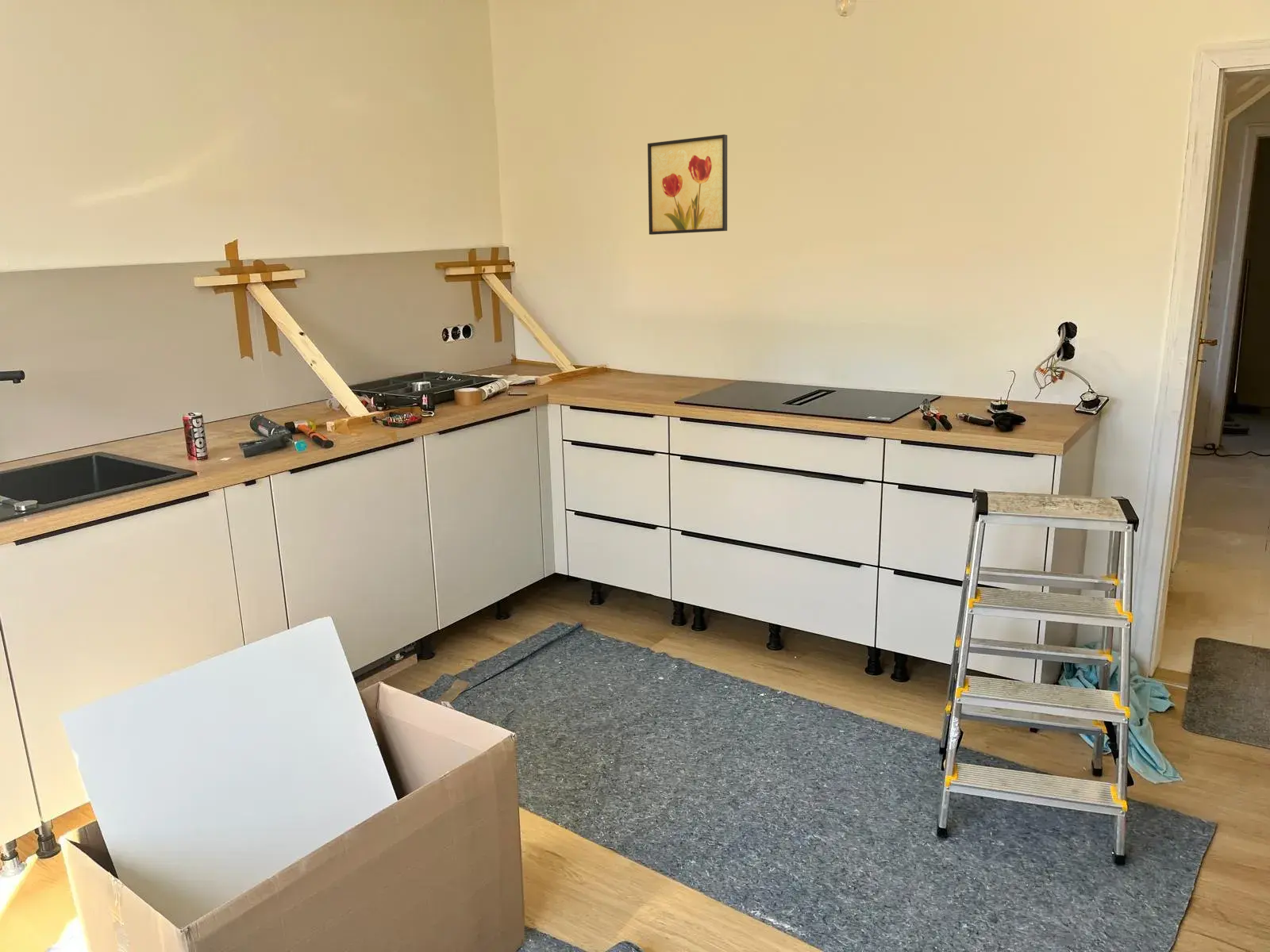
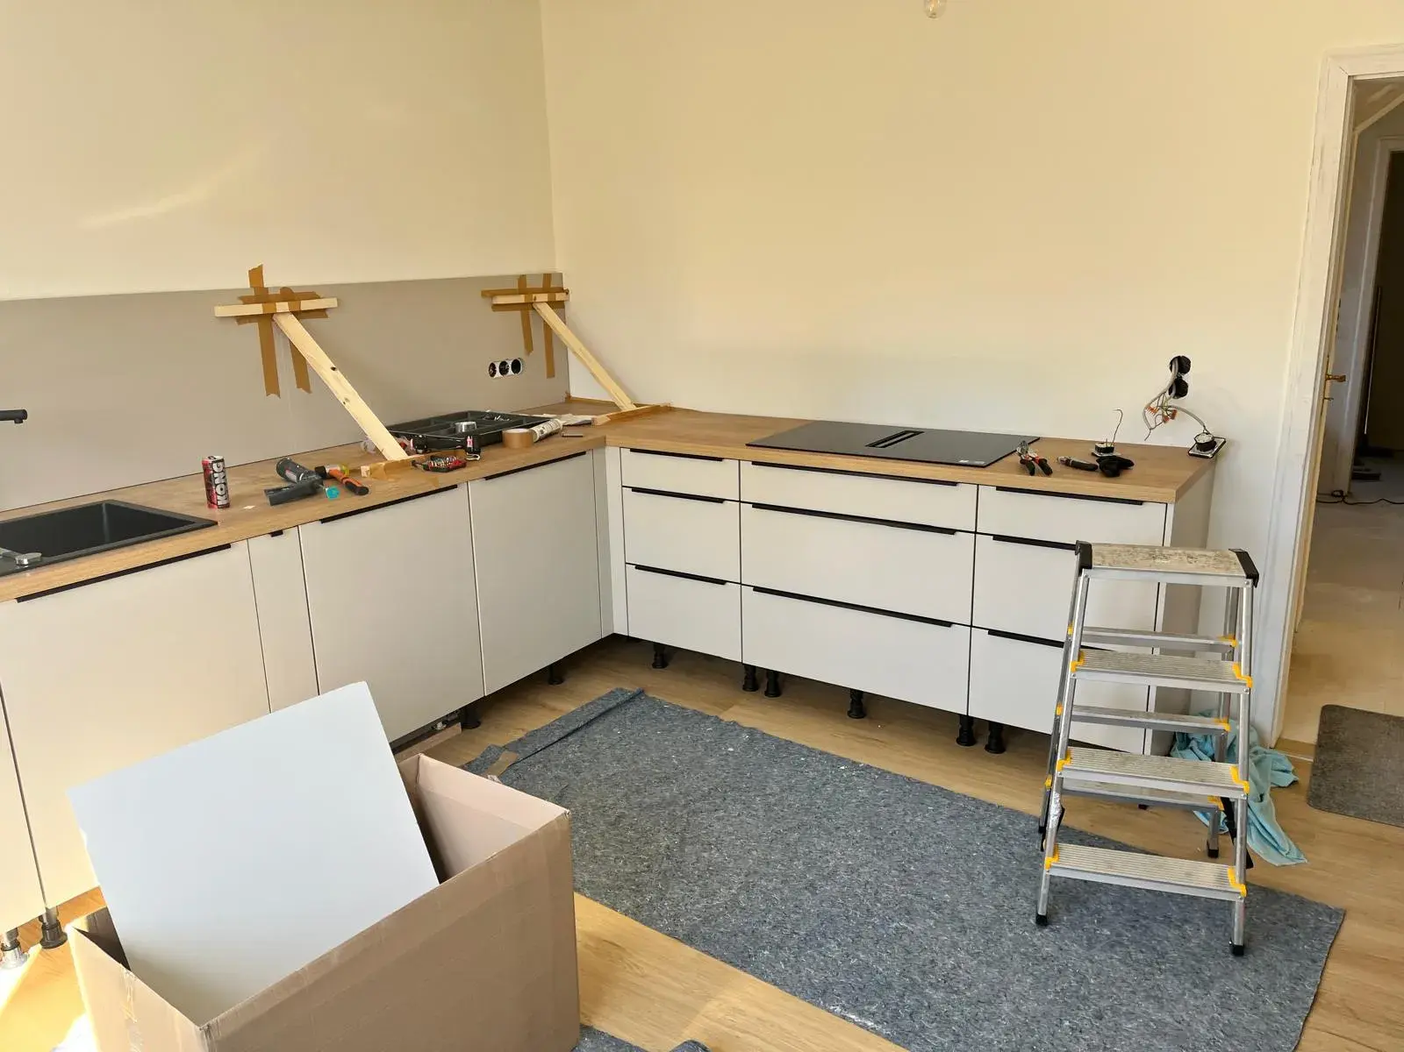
- wall art [647,134,728,236]
